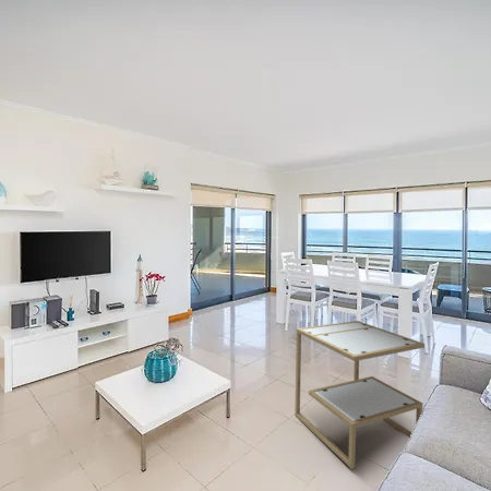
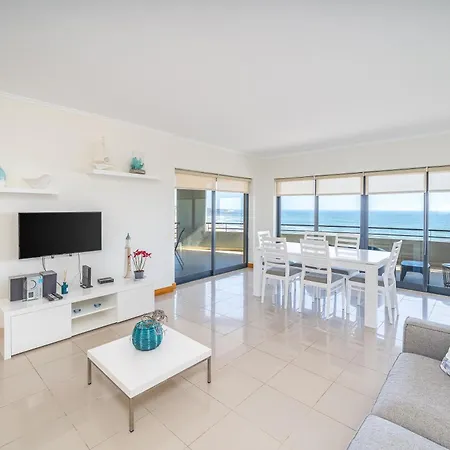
- side table [294,320,426,470]
